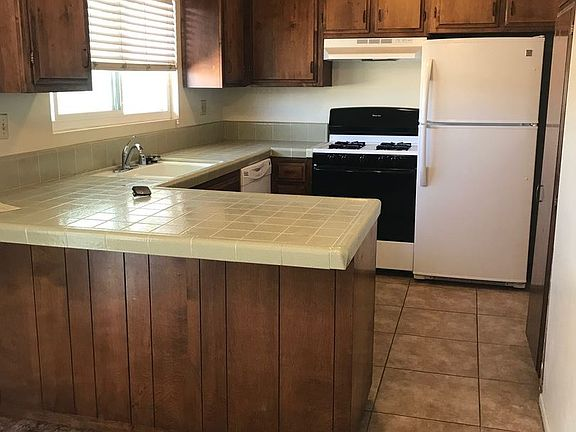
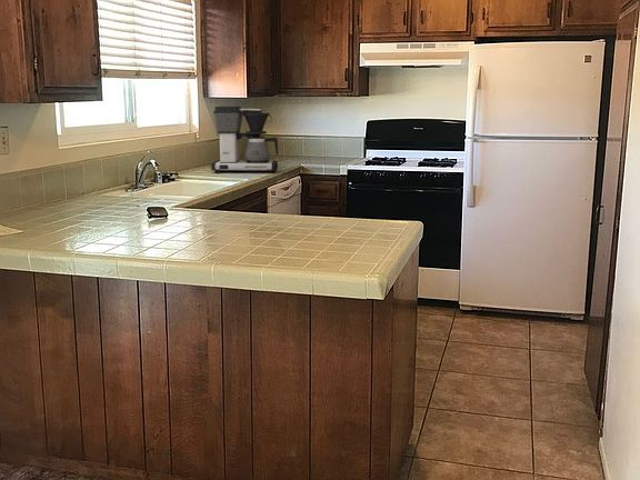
+ coffee maker [210,106,279,174]
